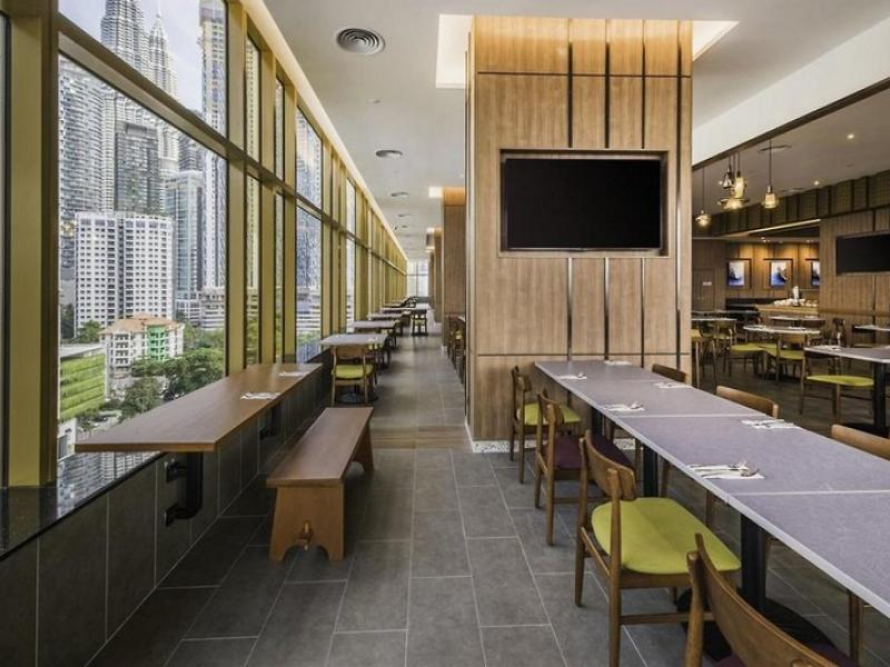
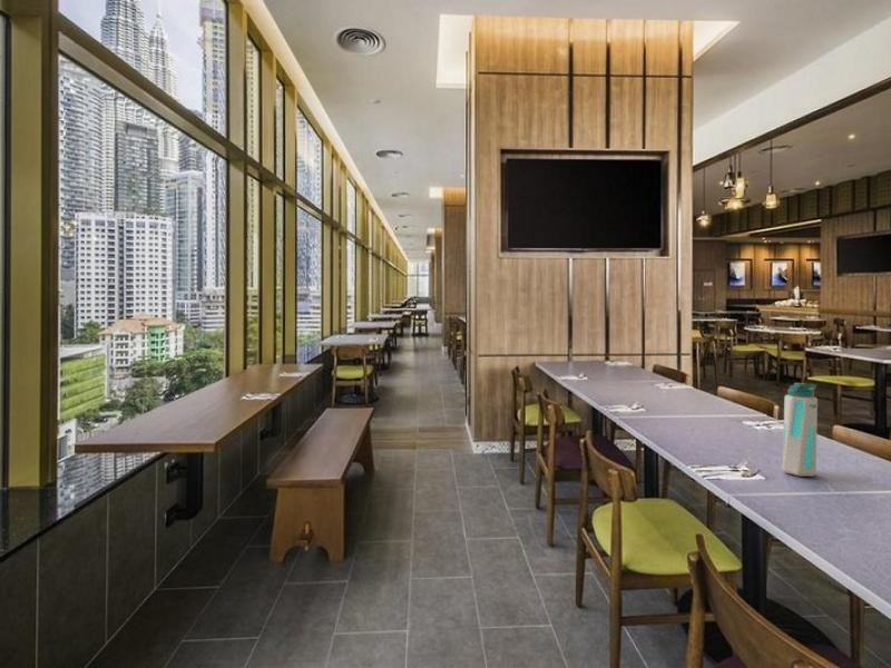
+ water bottle [781,382,819,478]
